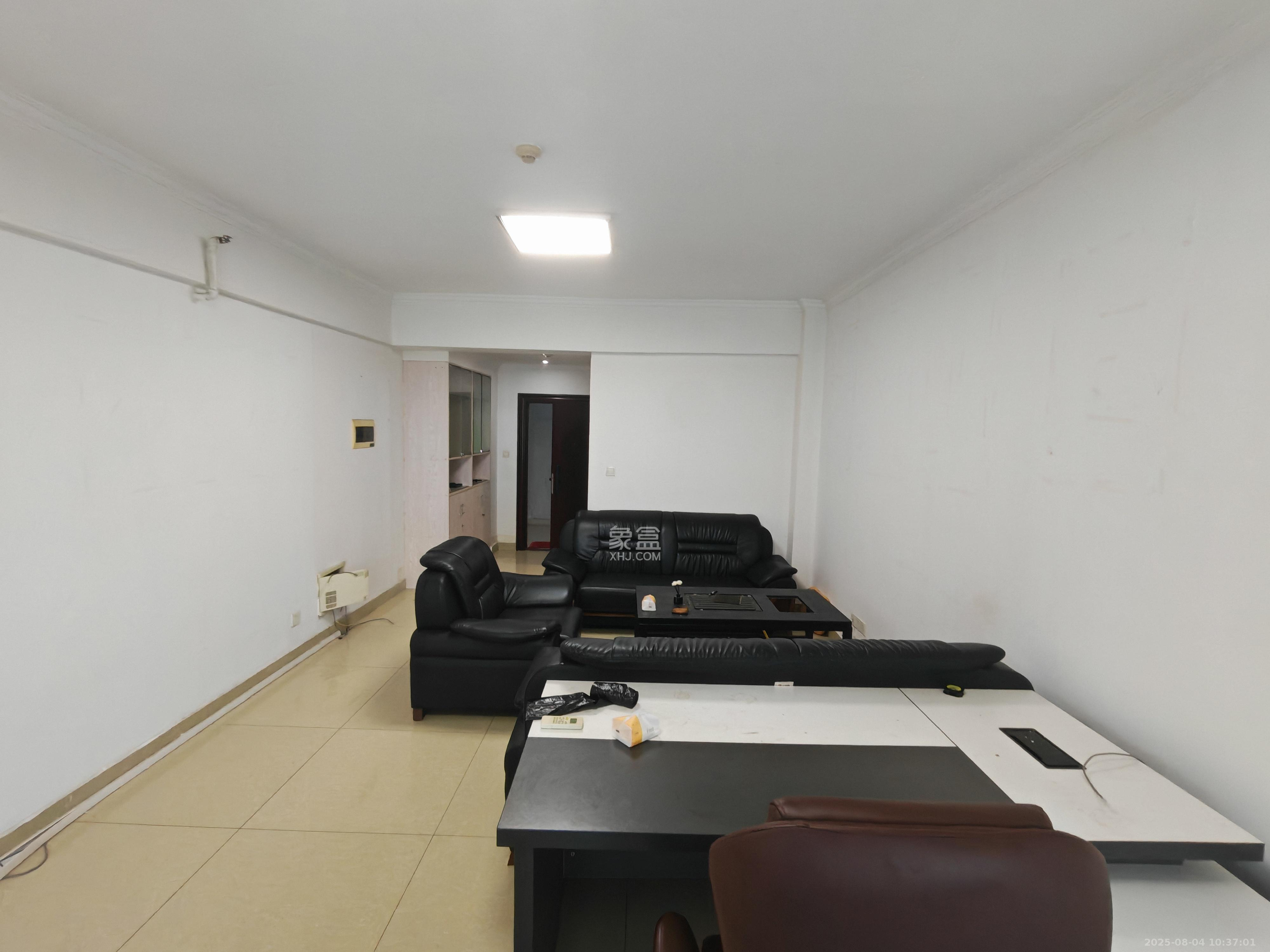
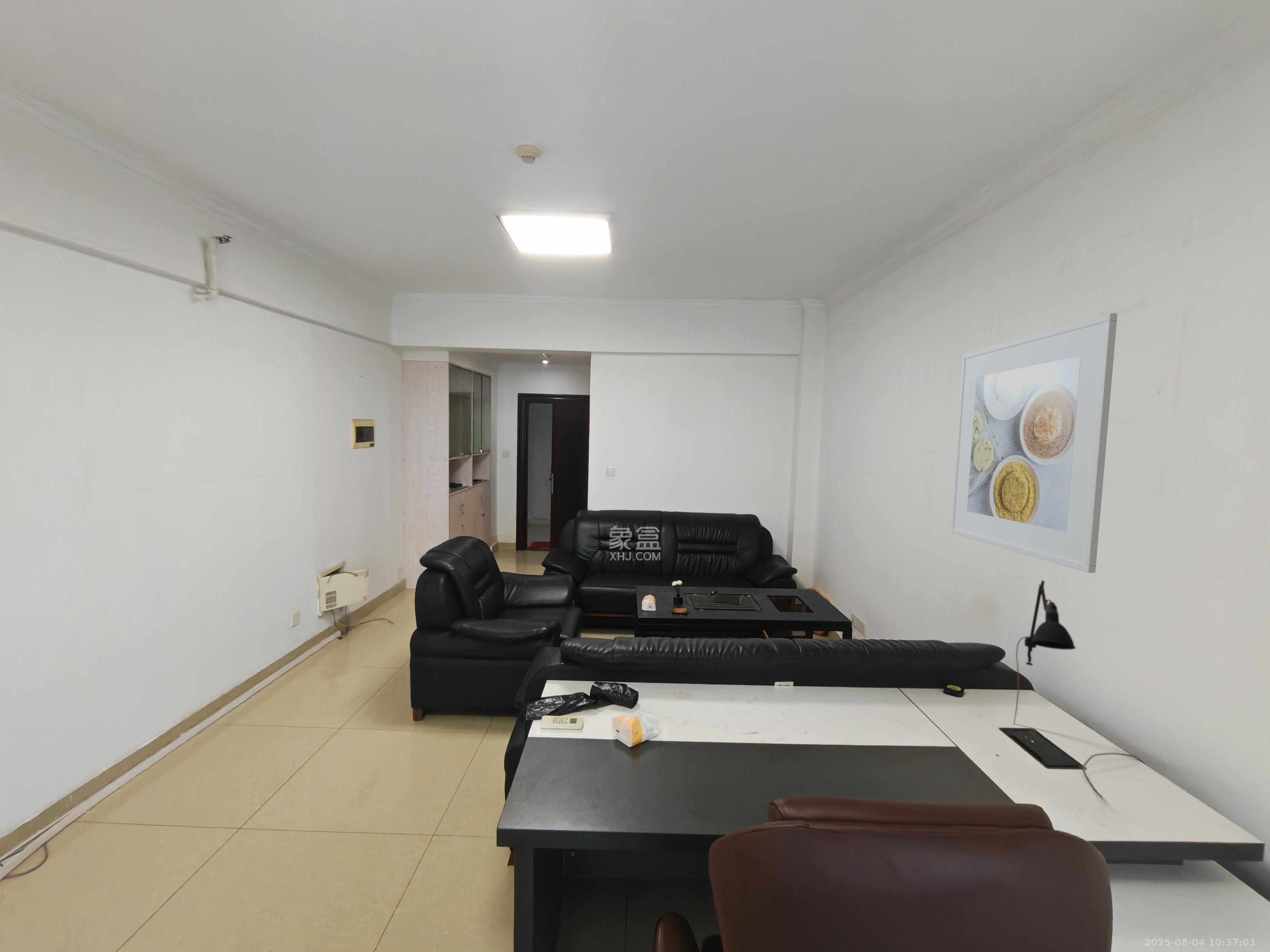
+ desk lamp [1013,580,1076,724]
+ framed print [950,313,1118,573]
